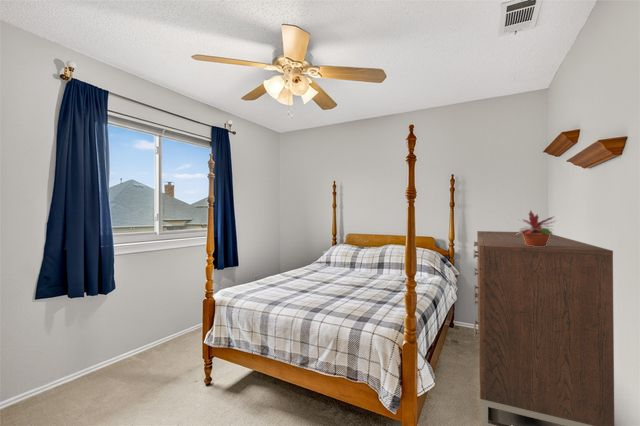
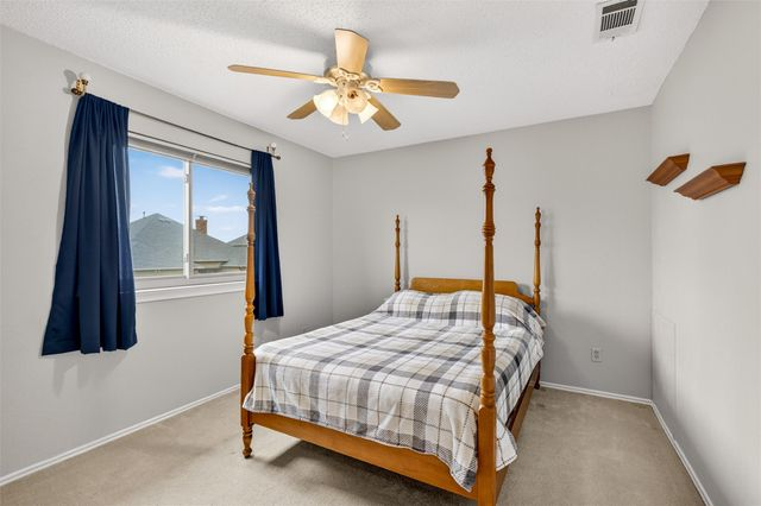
- dresser [472,230,615,426]
- potted plant [516,209,557,247]
